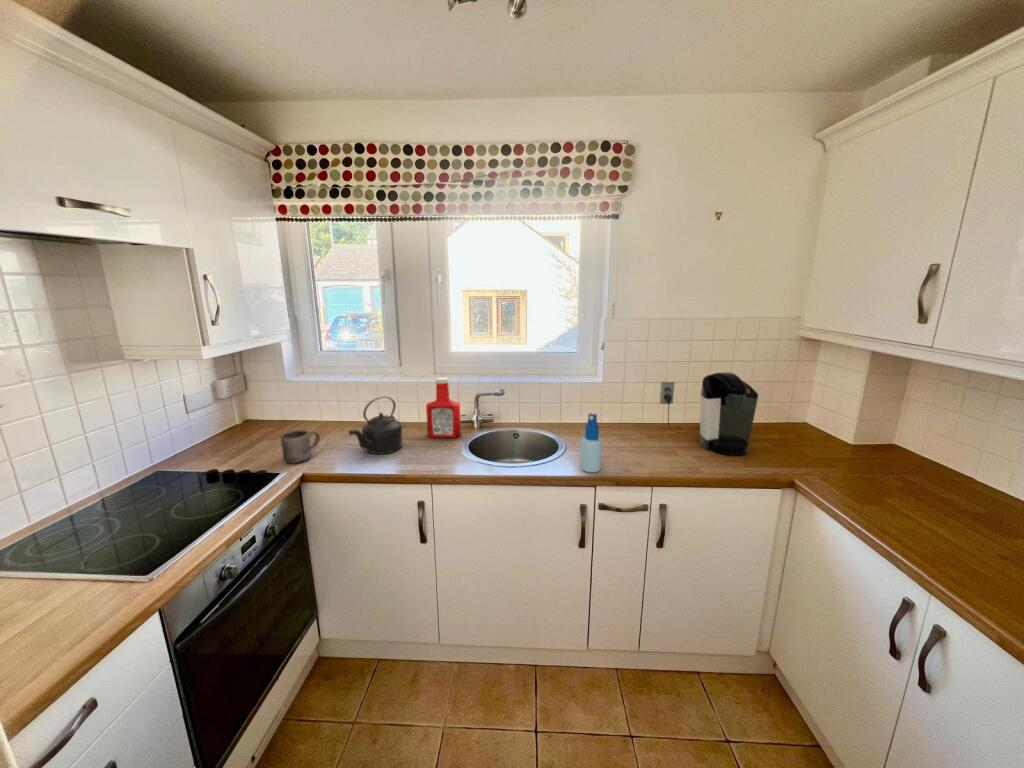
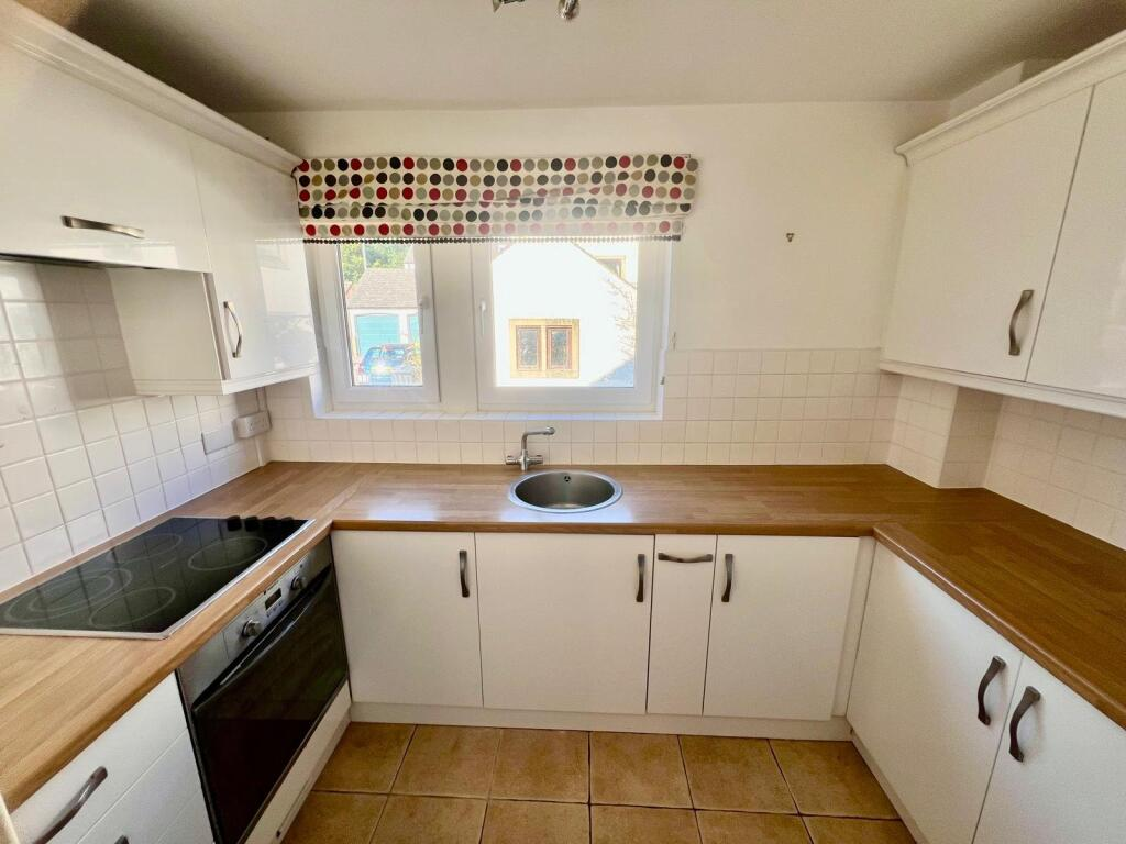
- coffee maker [659,371,759,456]
- soap bottle [425,376,462,439]
- kettle [348,396,403,455]
- spray bottle [580,412,603,473]
- mug [280,429,321,464]
